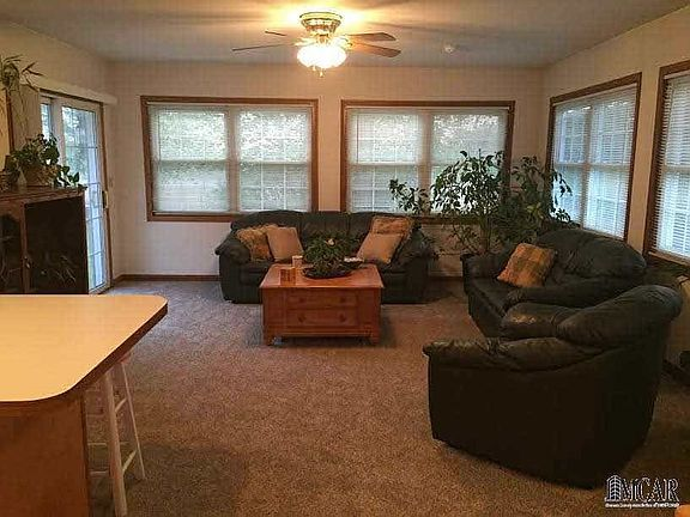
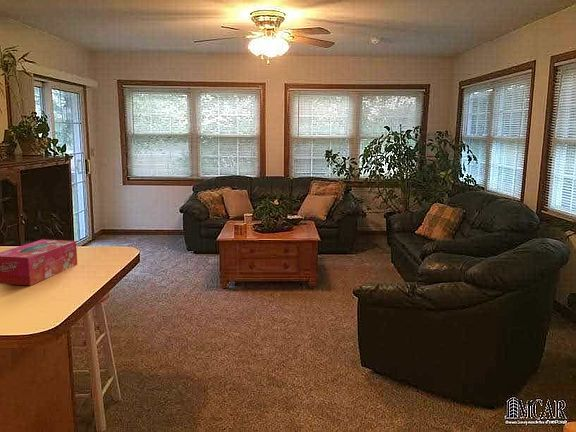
+ tissue box [0,239,78,286]
